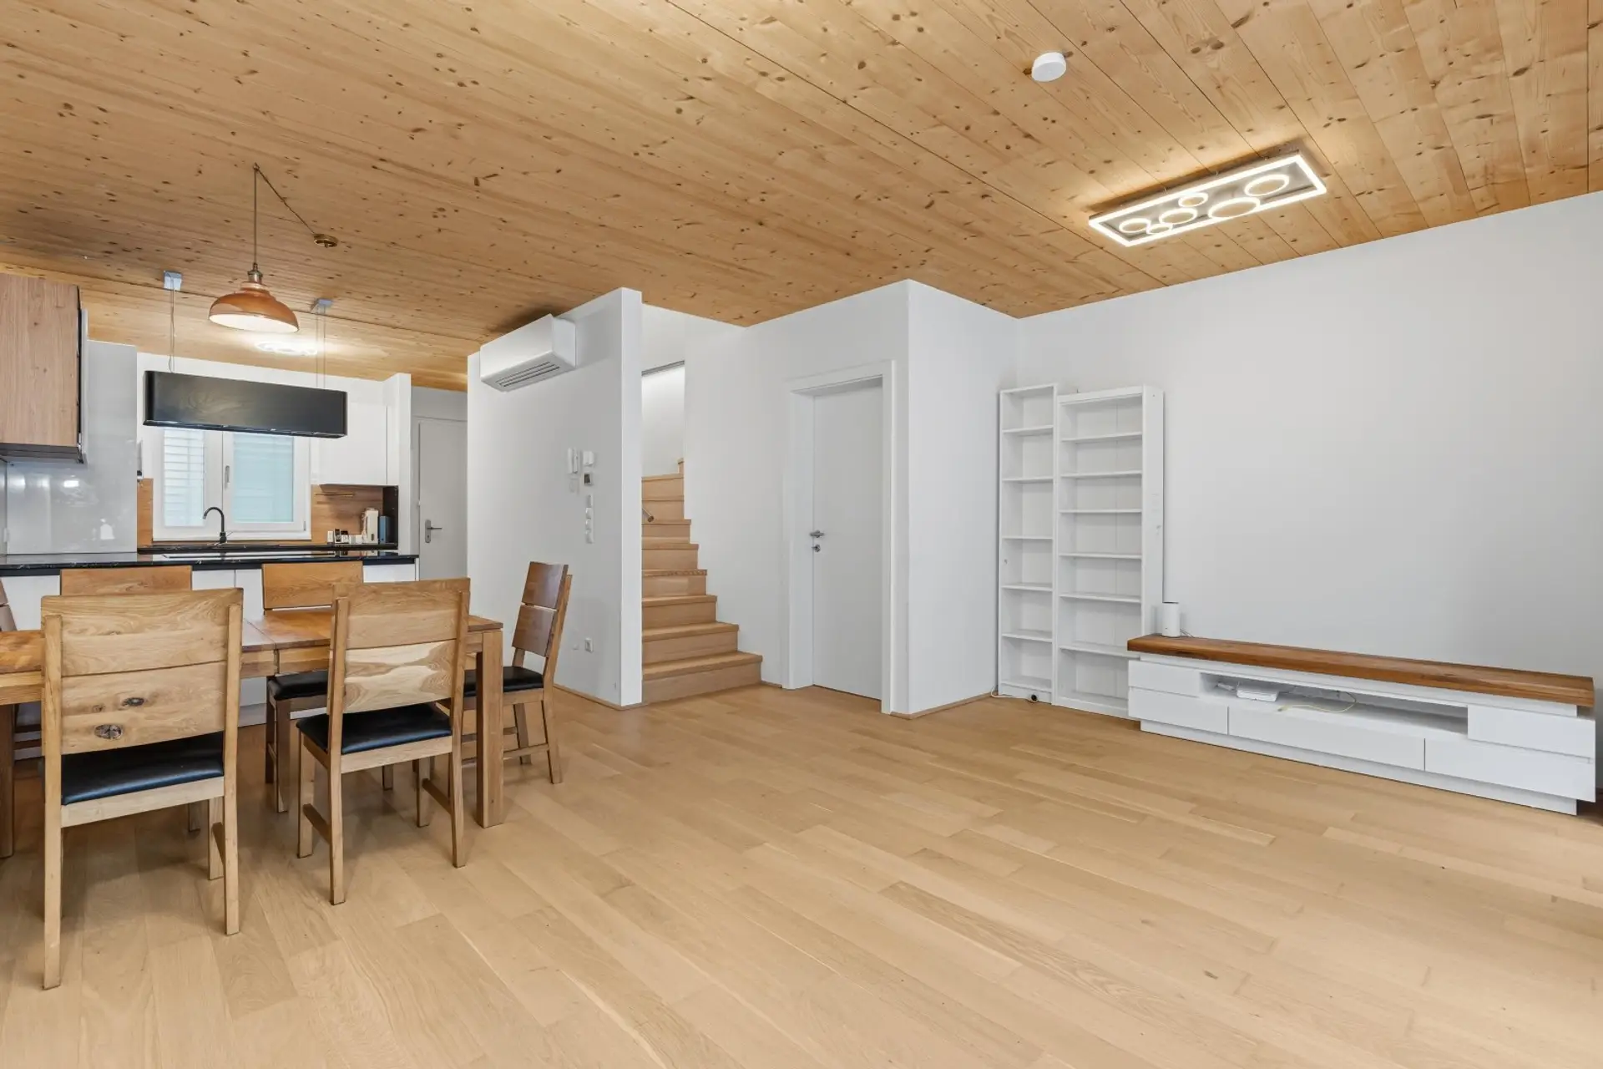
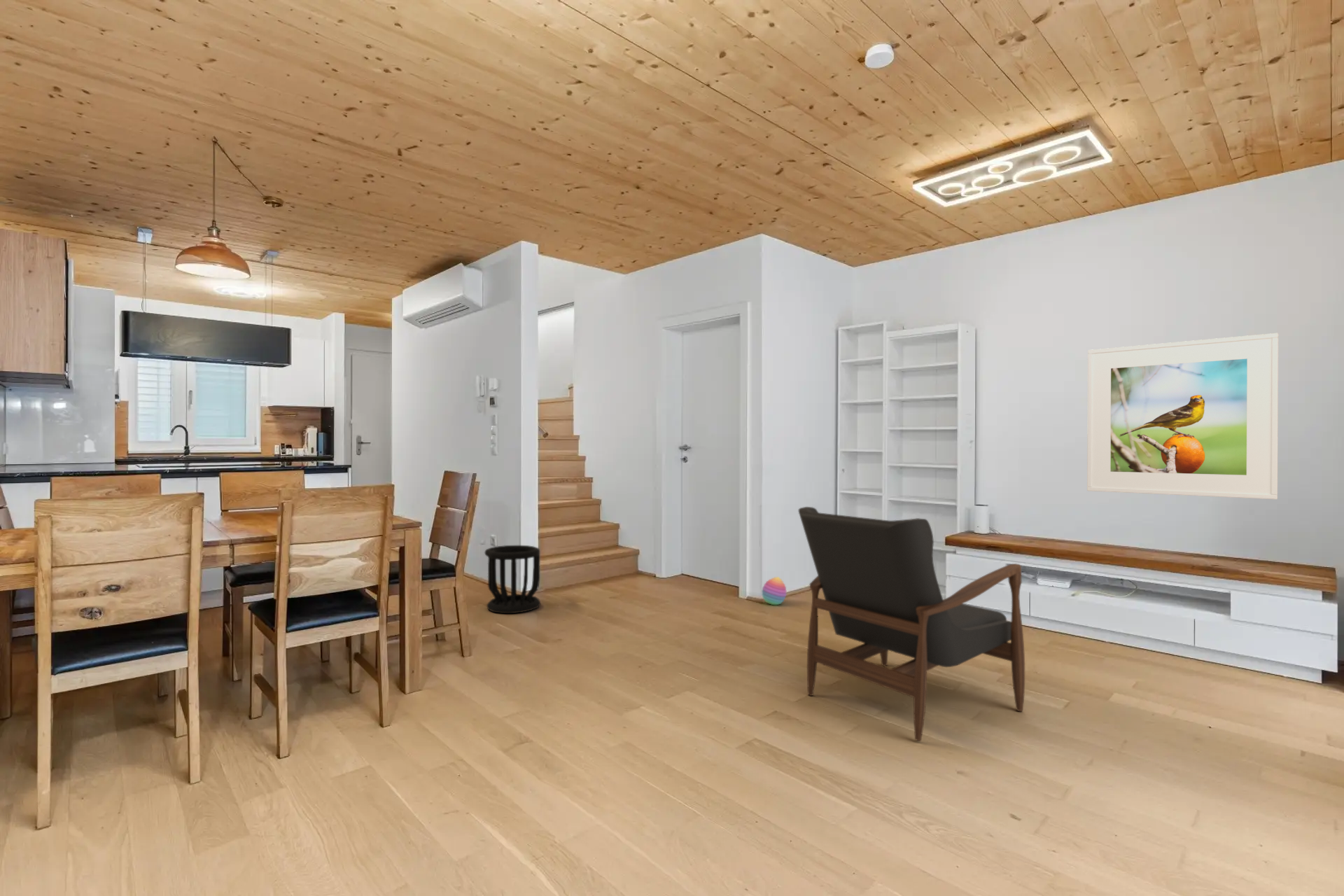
+ stacking toy [761,576,787,605]
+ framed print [1086,332,1279,500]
+ wastebasket [484,545,541,614]
+ armchair [798,506,1026,742]
